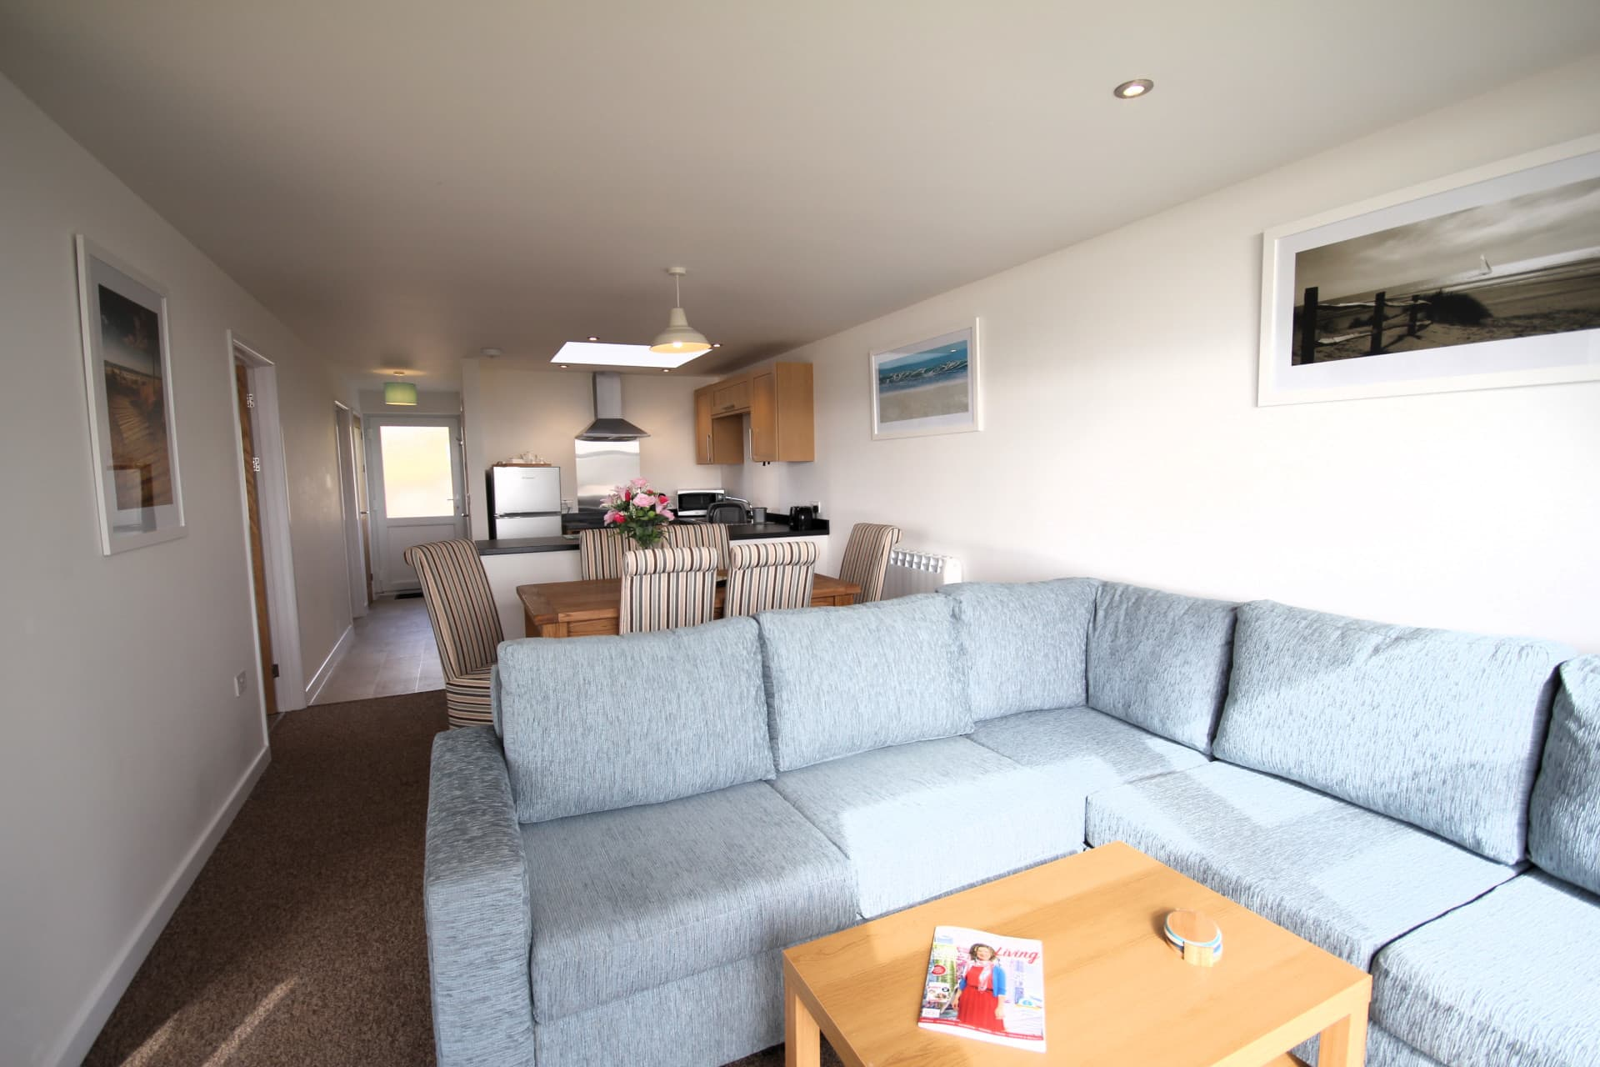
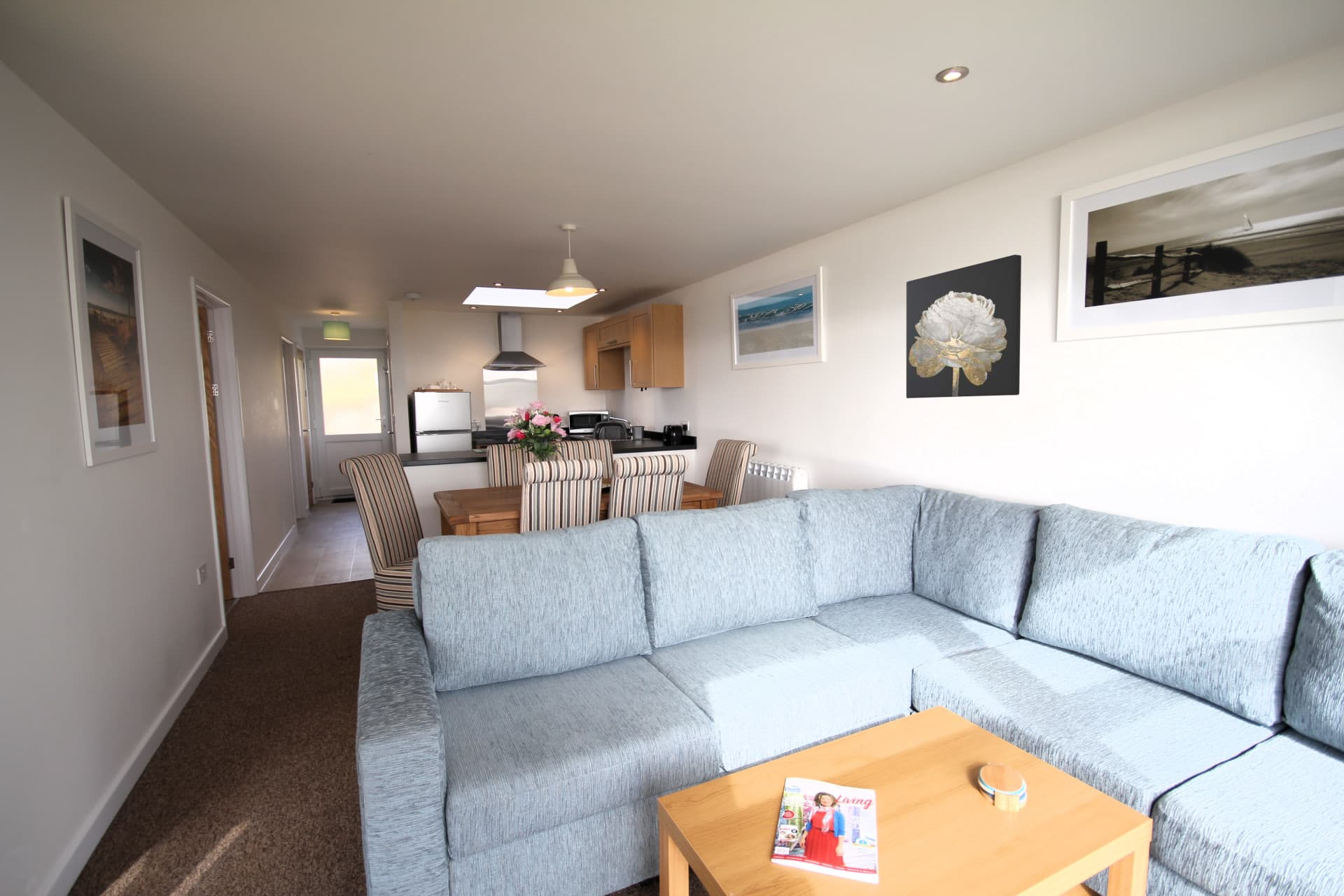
+ wall art [906,254,1022,399]
